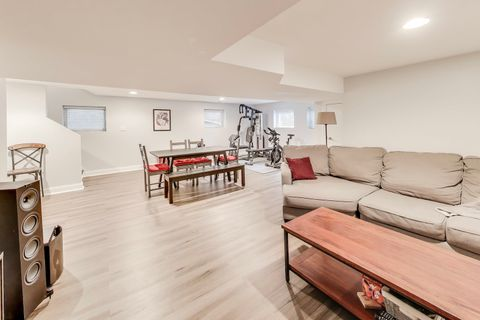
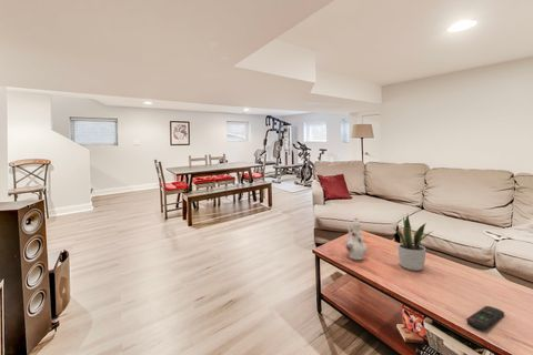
+ remote control [465,305,505,331]
+ chinaware [344,215,369,261]
+ potted plant [393,212,434,272]
